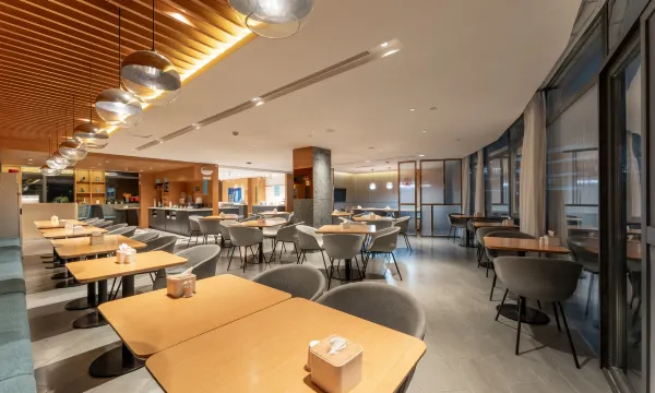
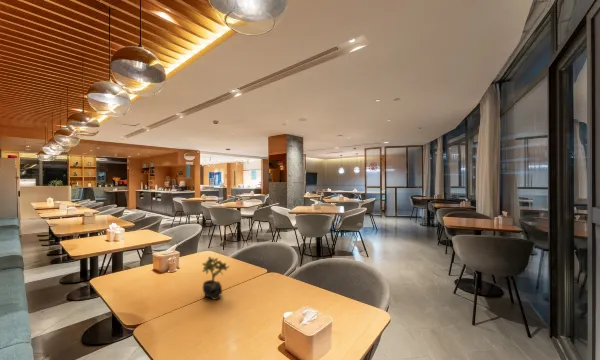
+ succulent plant [201,256,230,301]
